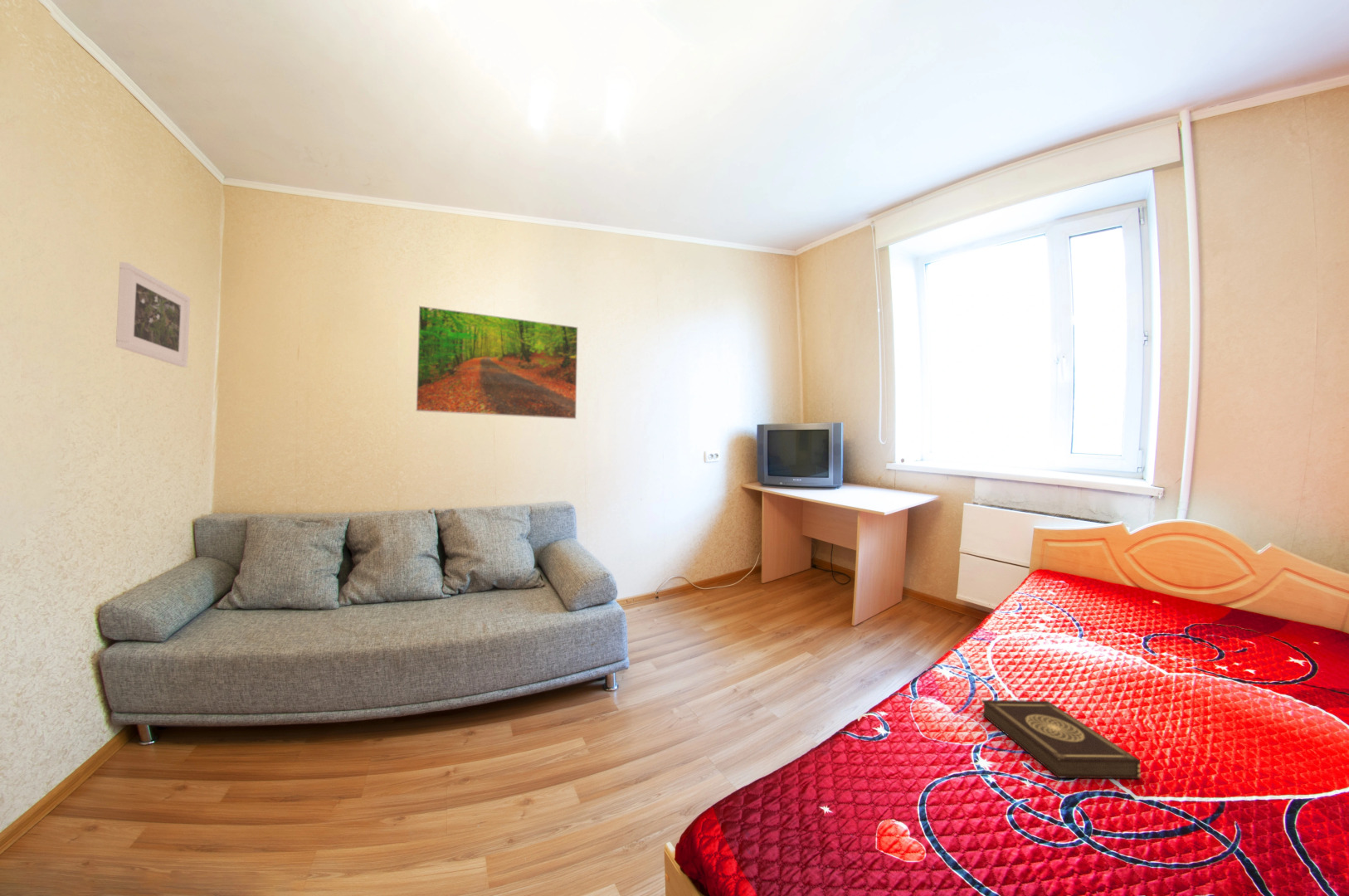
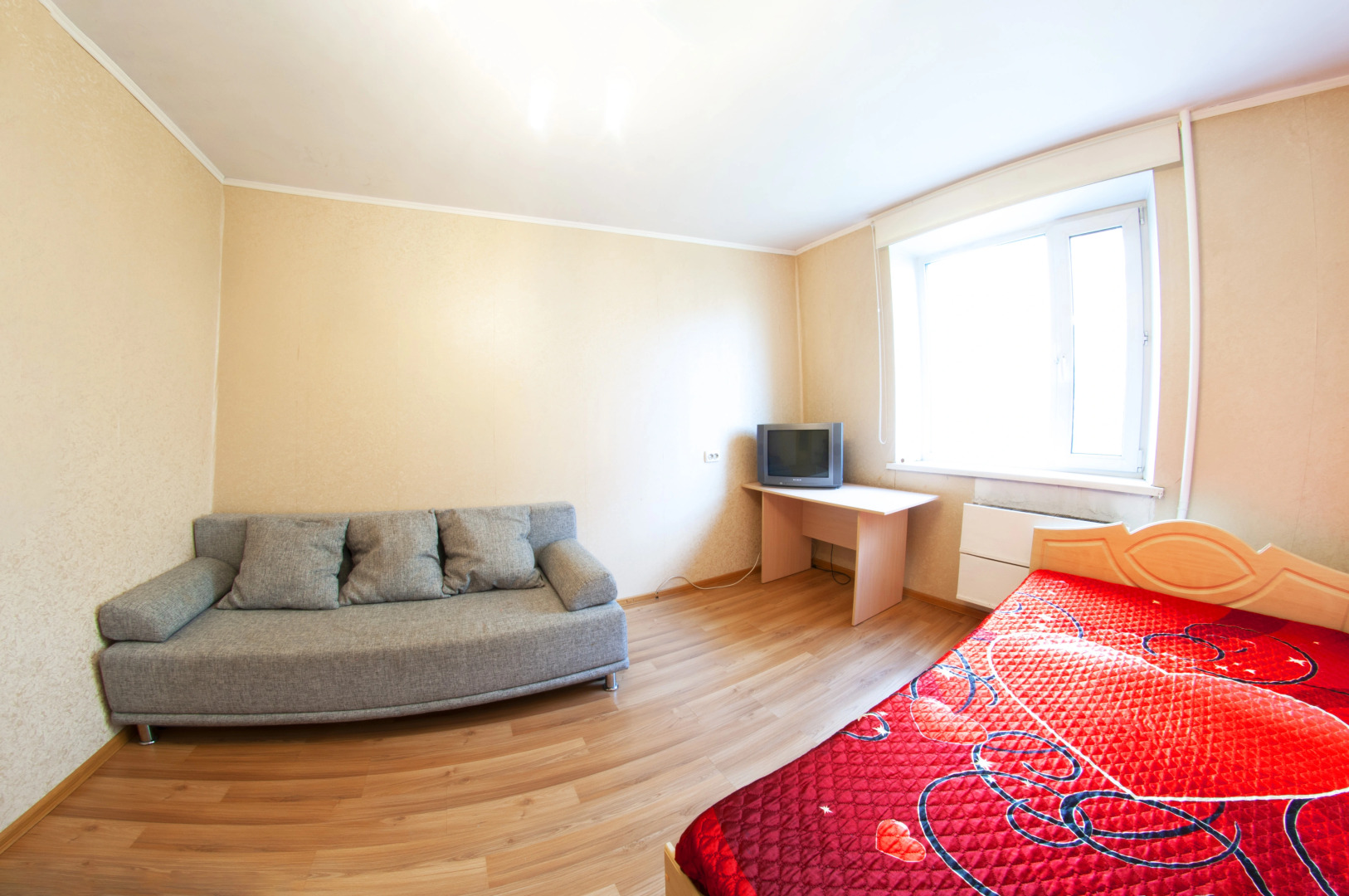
- book [981,699,1142,780]
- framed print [415,305,578,420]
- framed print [115,261,191,368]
